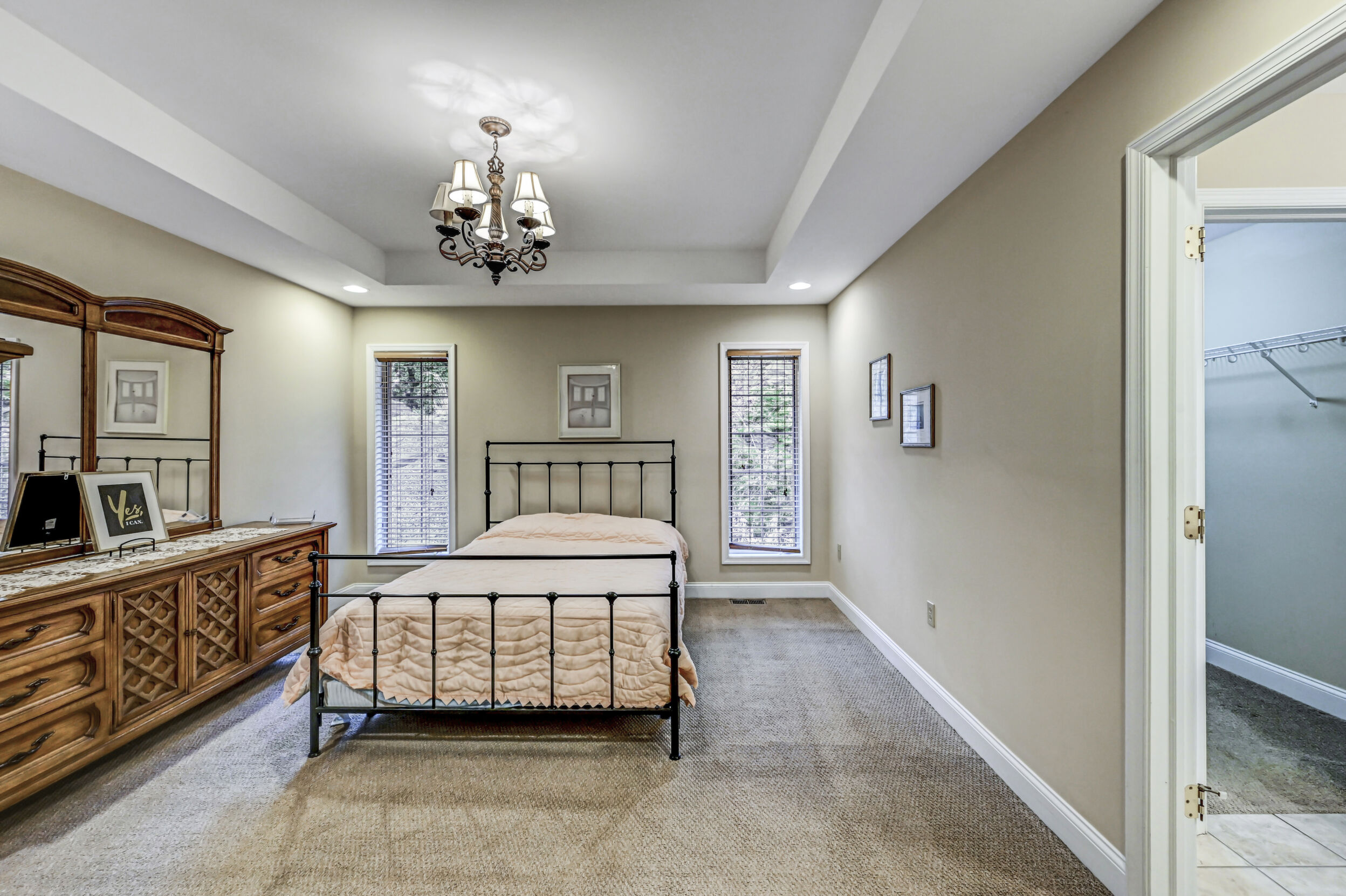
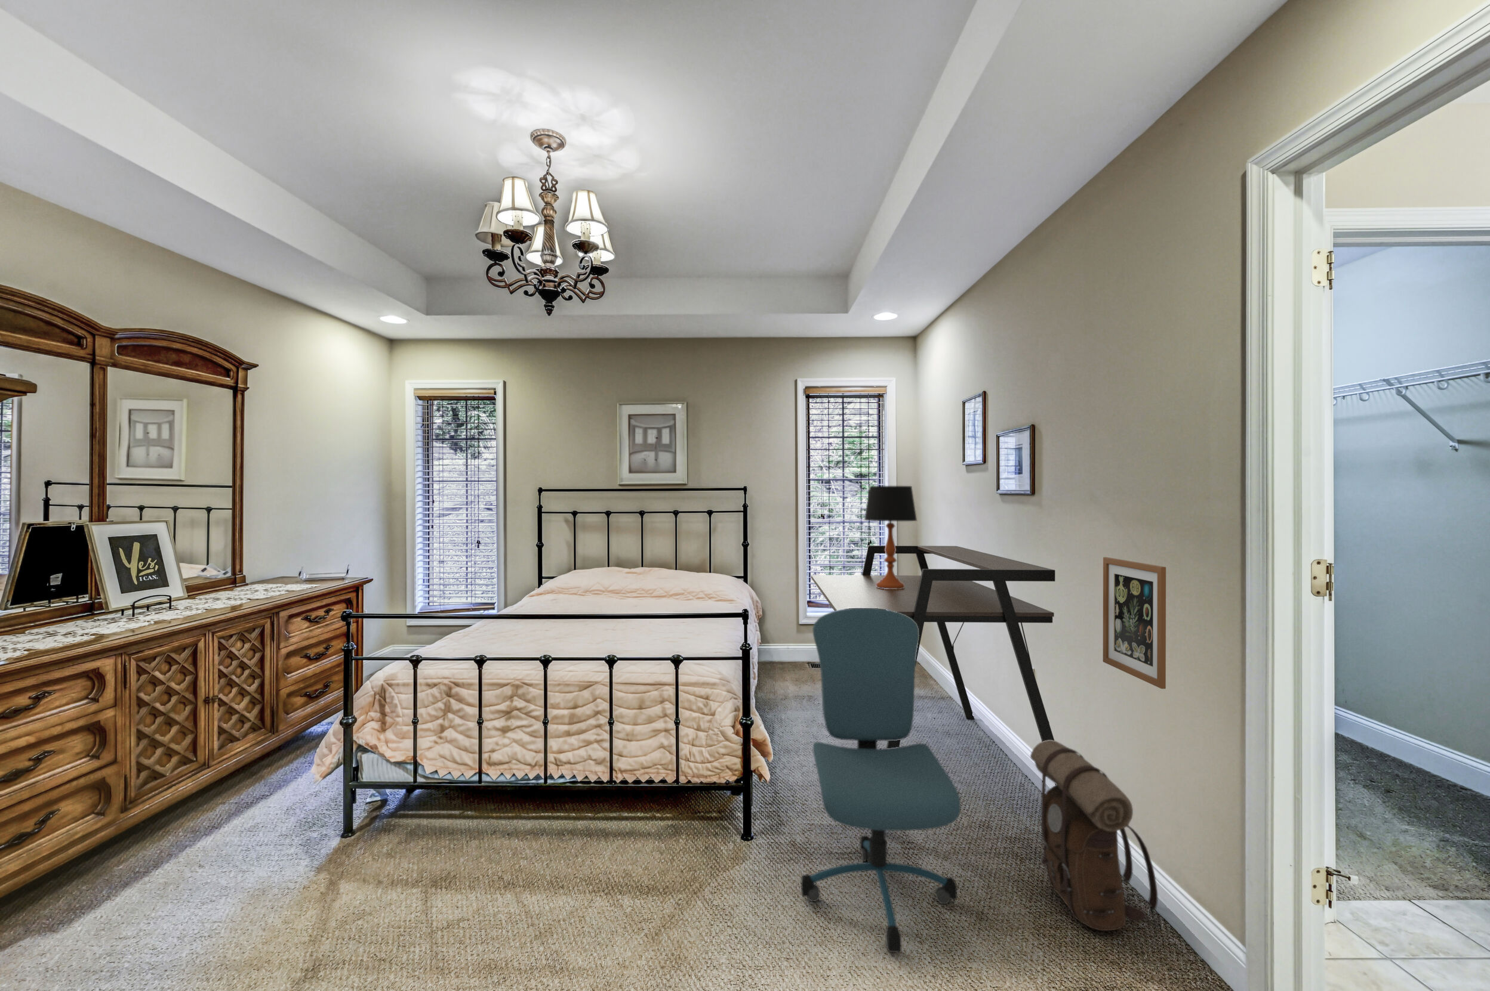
+ wall art [1103,556,1167,689]
+ backpack [1029,740,1161,931]
+ office chair [800,608,961,952]
+ desk [810,545,1056,785]
+ table lamp [863,486,918,590]
